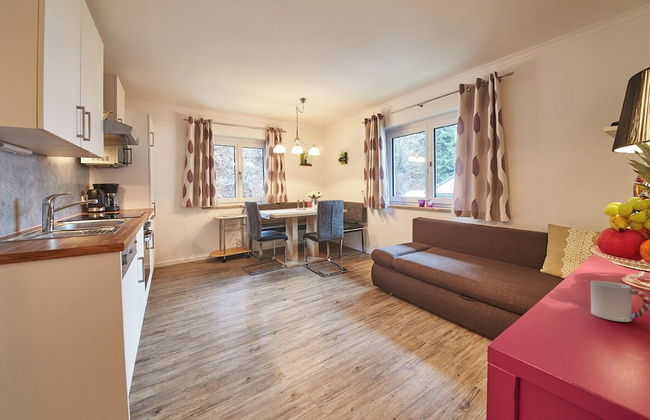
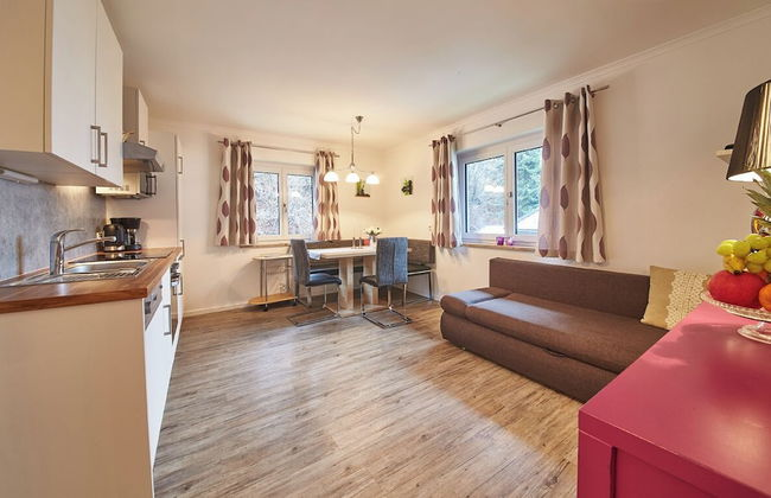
- cup [590,280,650,323]
